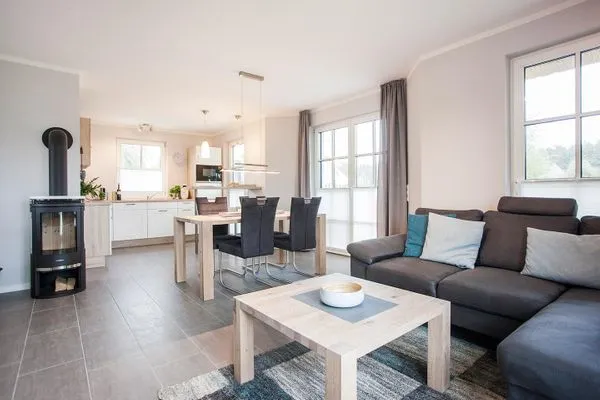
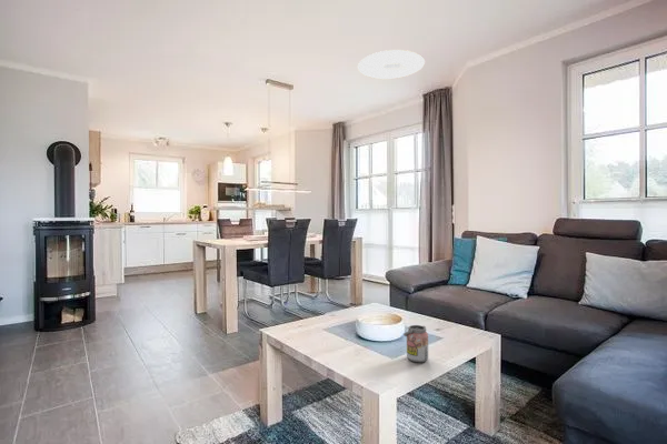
+ ceiling light [357,49,426,80]
+ beverage can [402,324,429,363]
